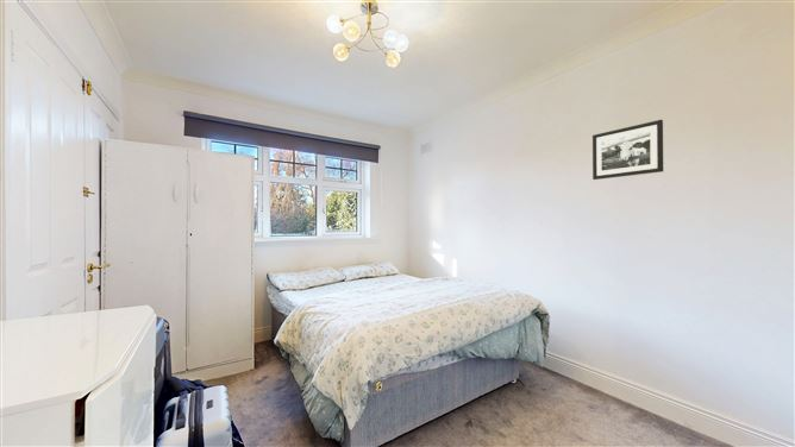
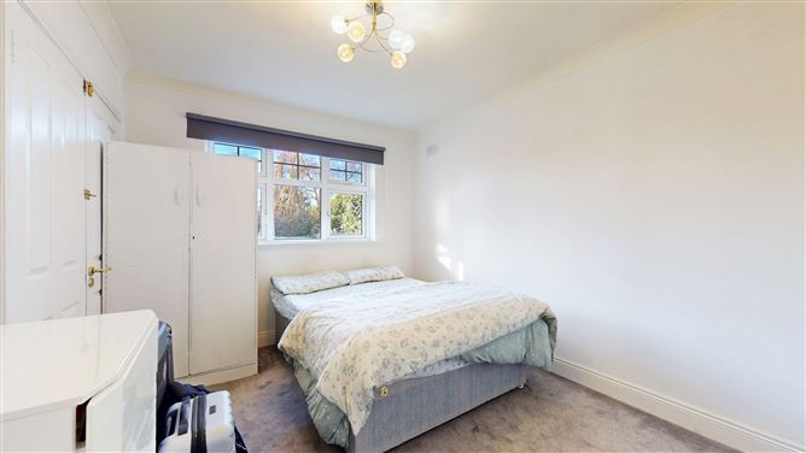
- picture frame [591,119,664,181]
